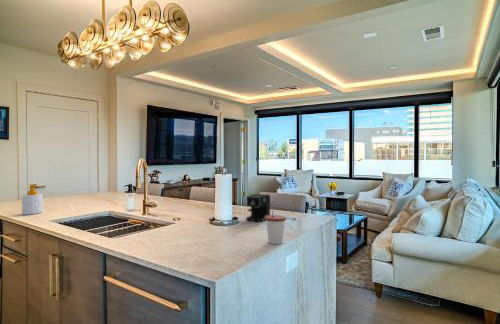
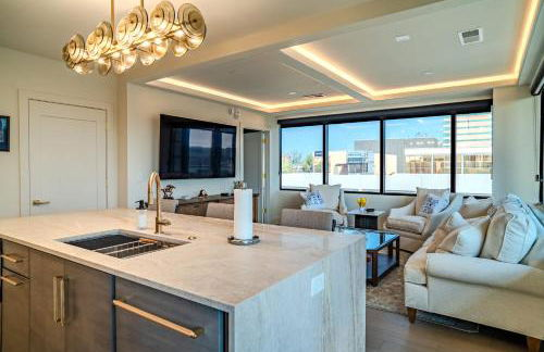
- soap bottle [21,184,43,216]
- cup [265,210,287,245]
- coffee maker [245,193,297,223]
